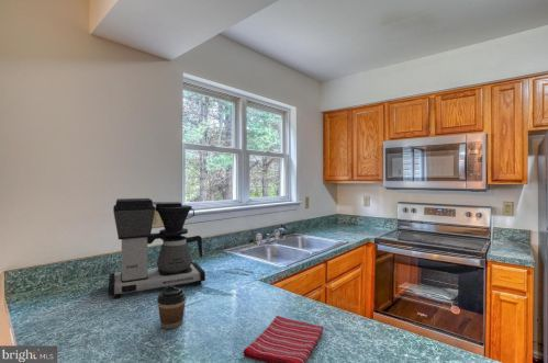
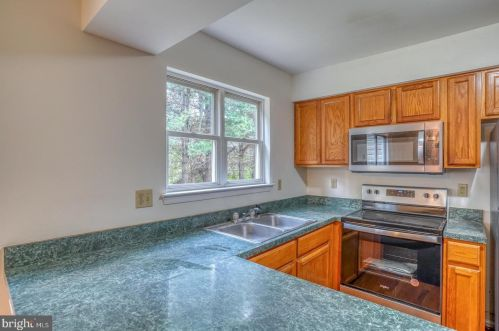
- coffee cup [156,285,187,330]
- dish towel [242,315,324,363]
- coffee maker [108,197,206,299]
